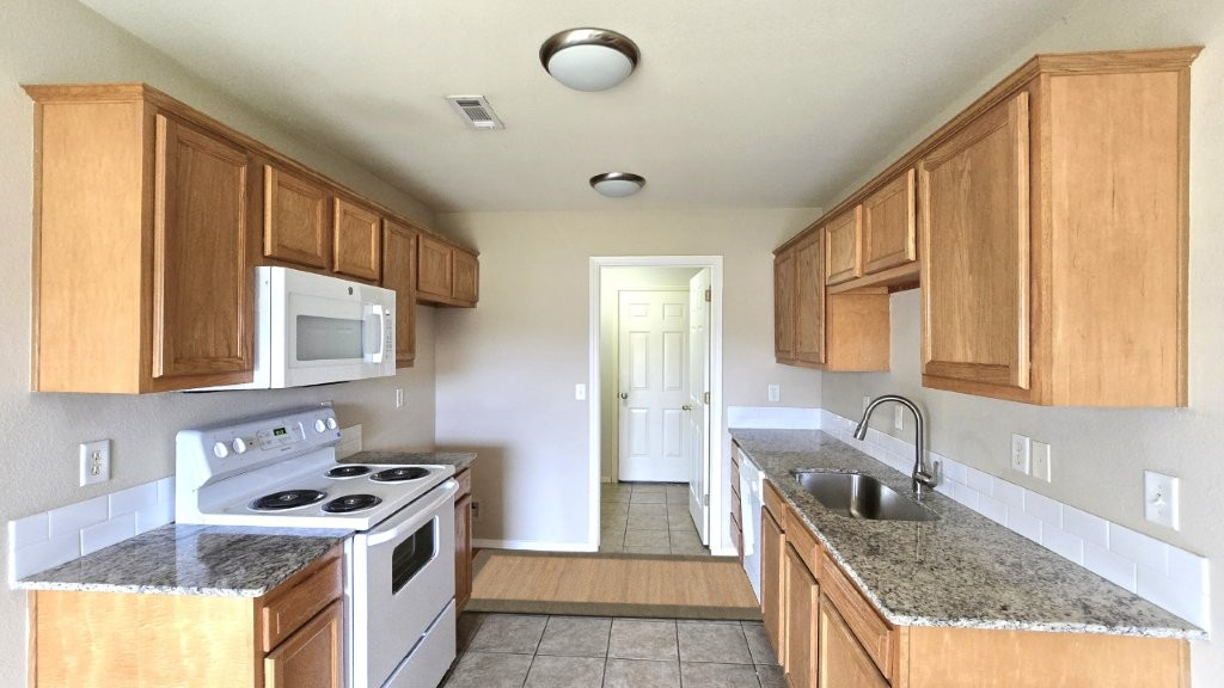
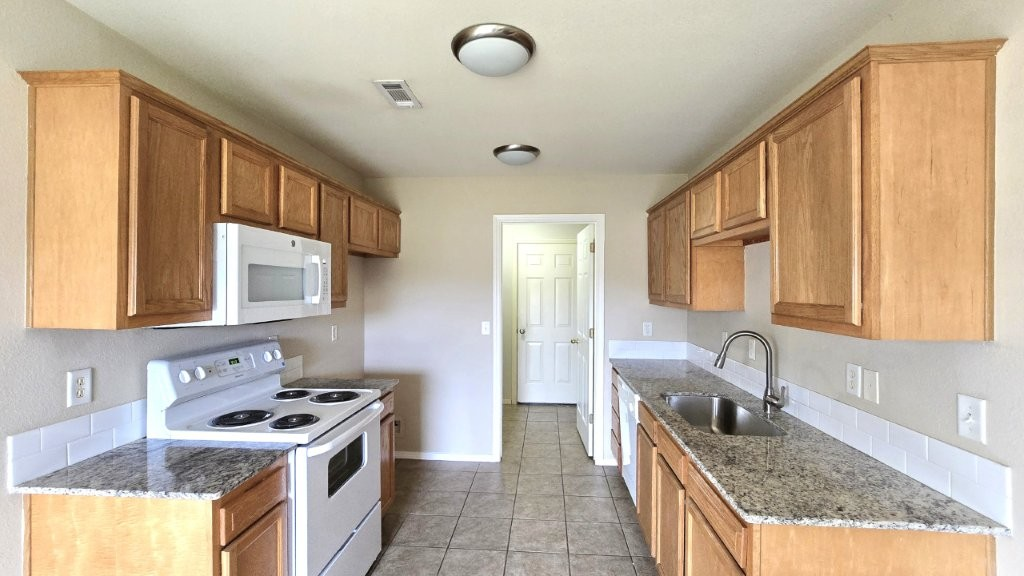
- rug [461,548,764,621]
